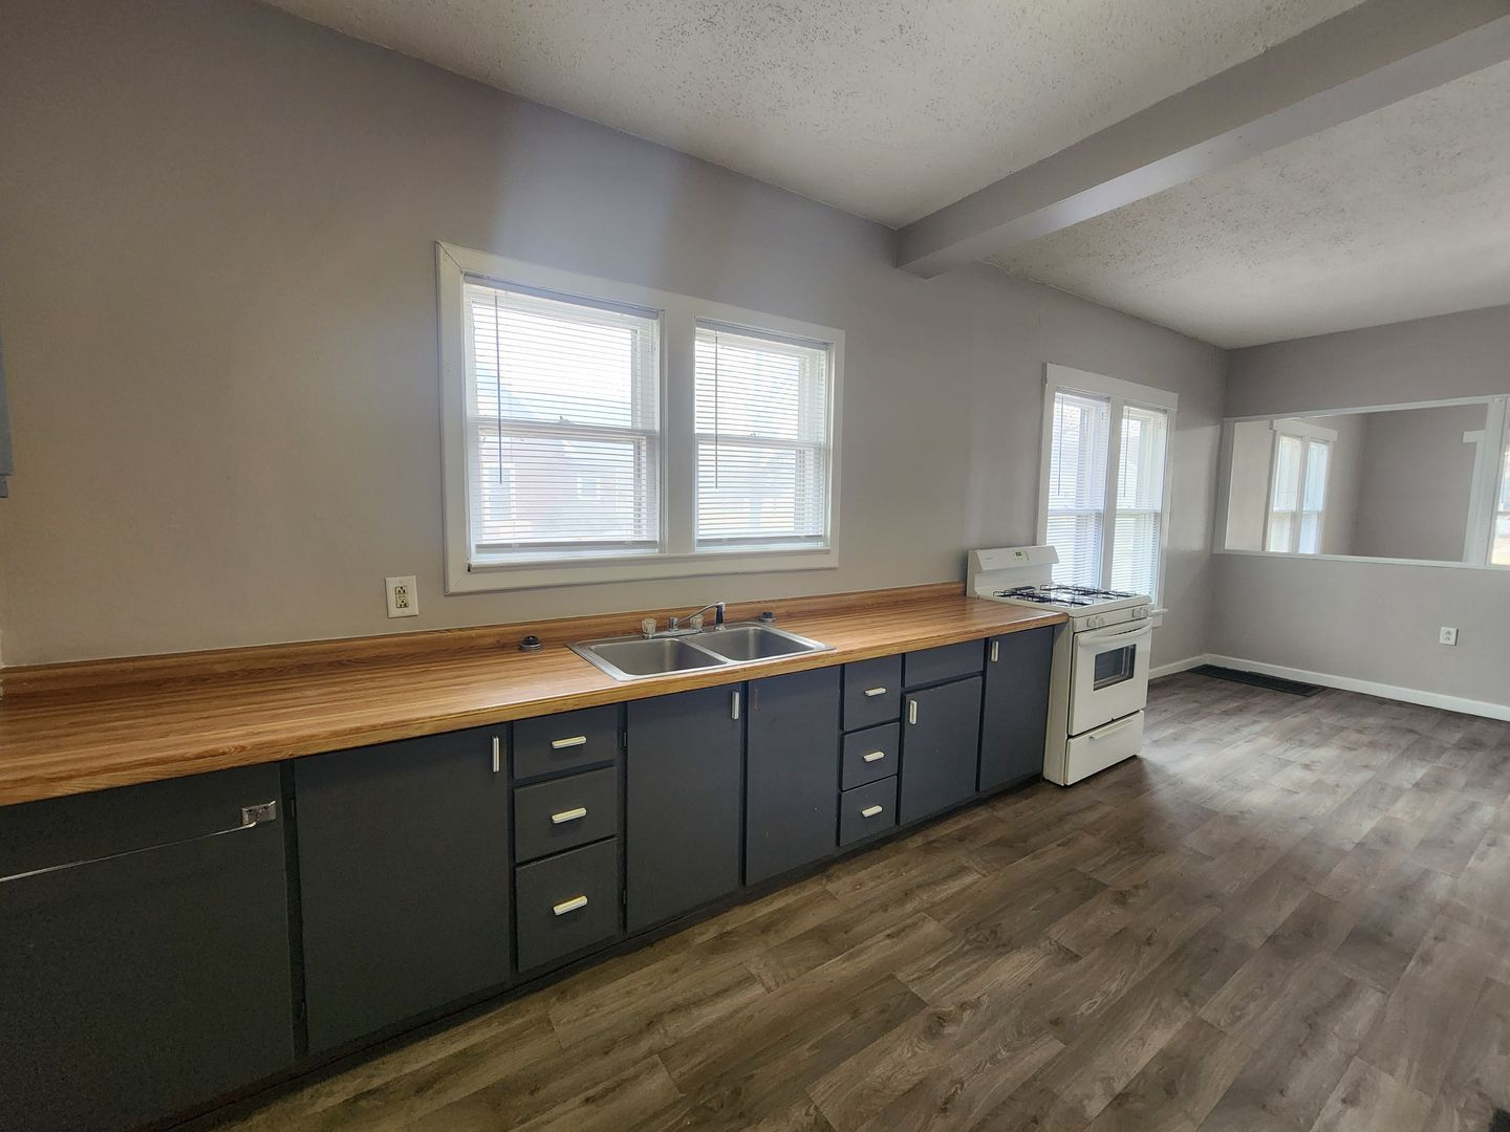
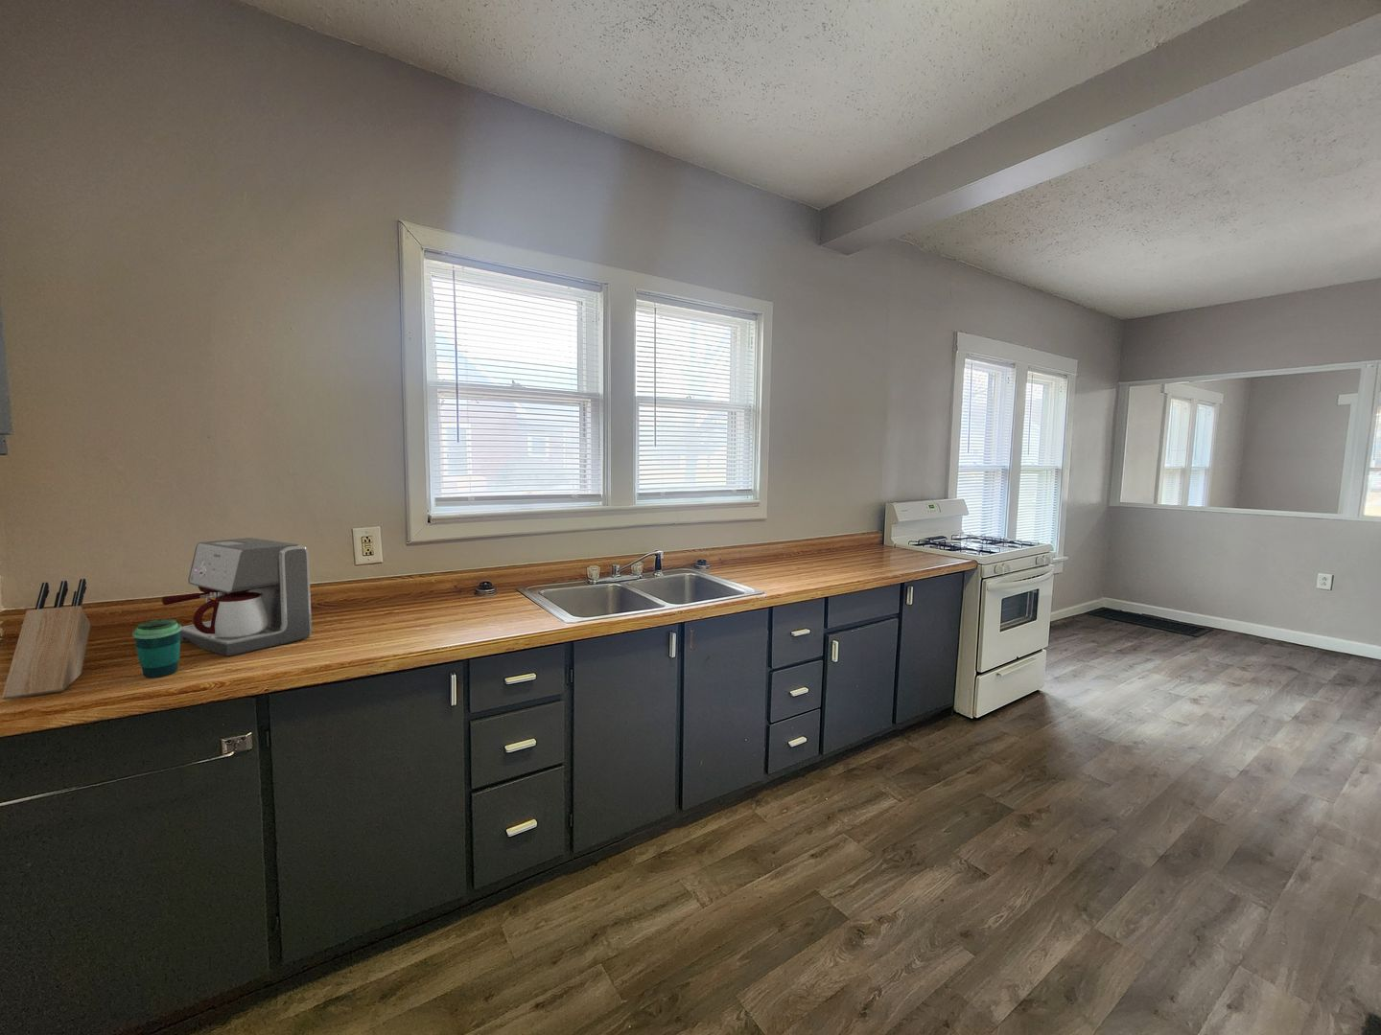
+ knife block [1,578,92,700]
+ cup [132,619,183,678]
+ coffee maker [161,537,313,658]
